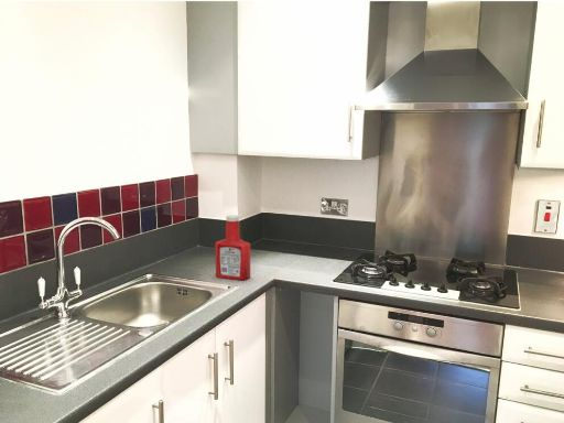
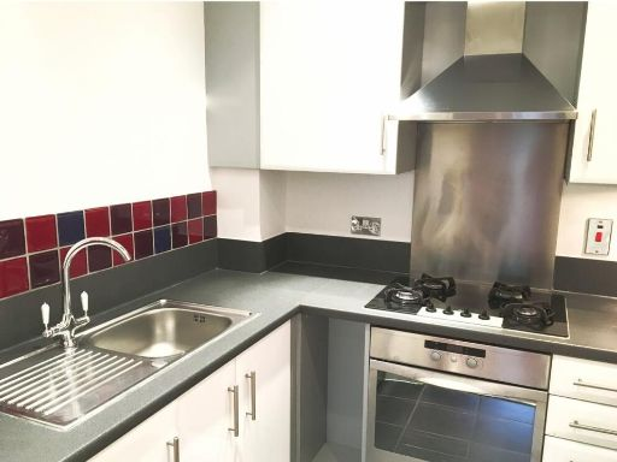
- soap bottle [215,214,251,281]
